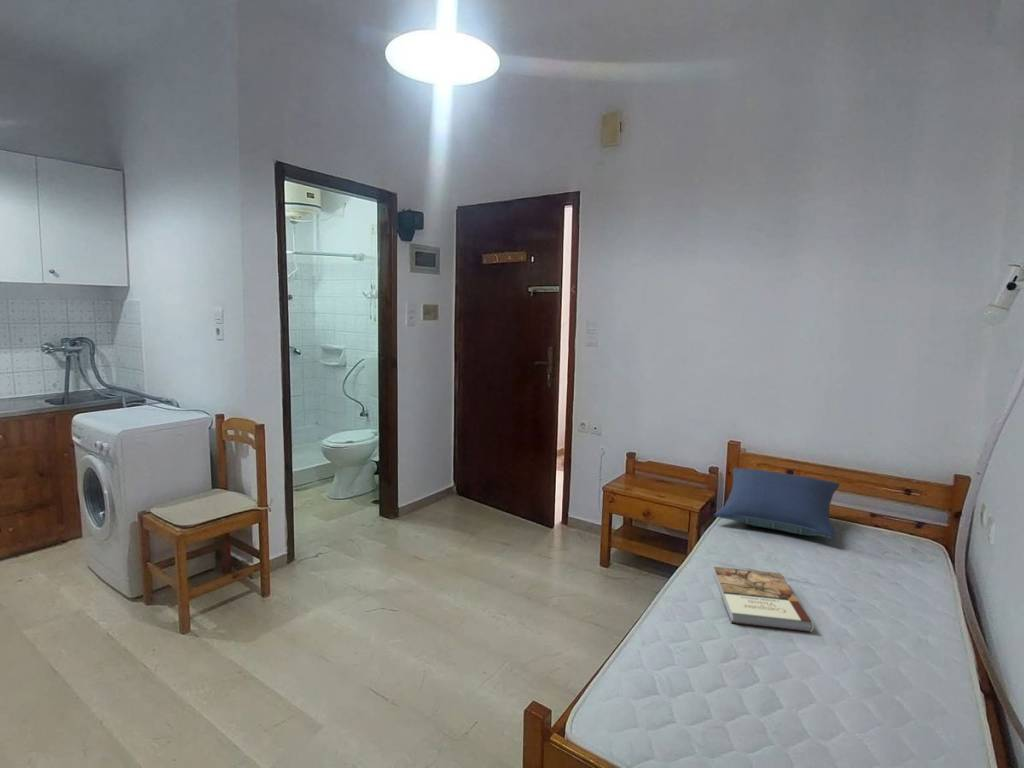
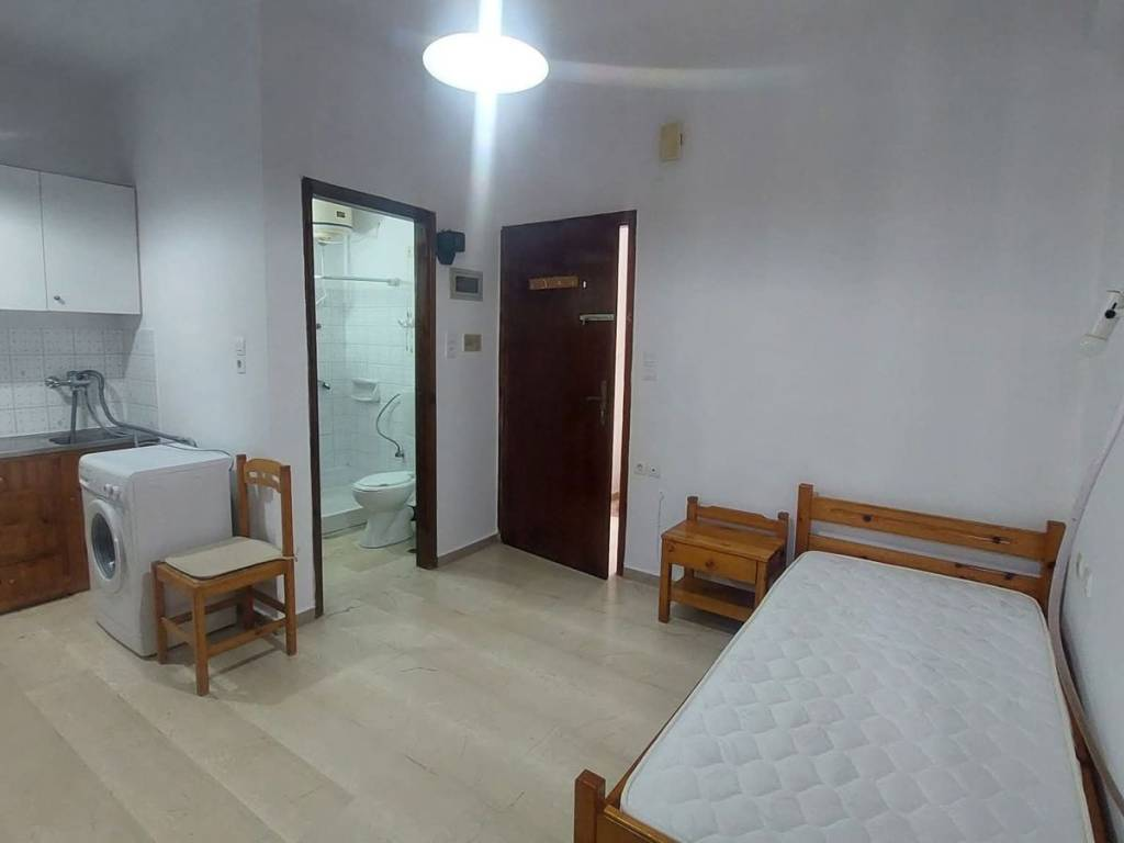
- pillow [713,467,841,539]
- book [712,566,815,633]
